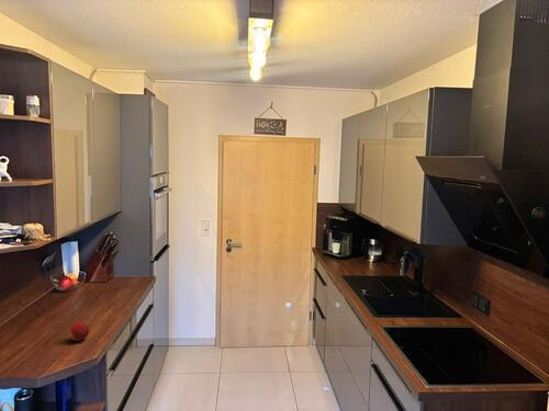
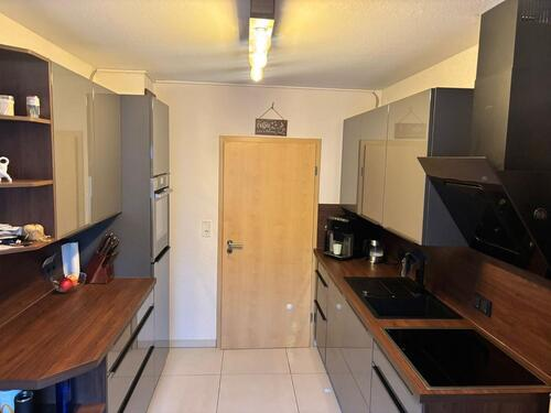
- fruit [67,321,90,342]
